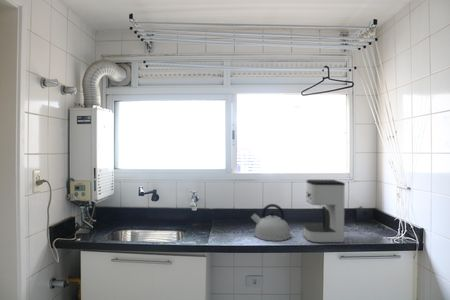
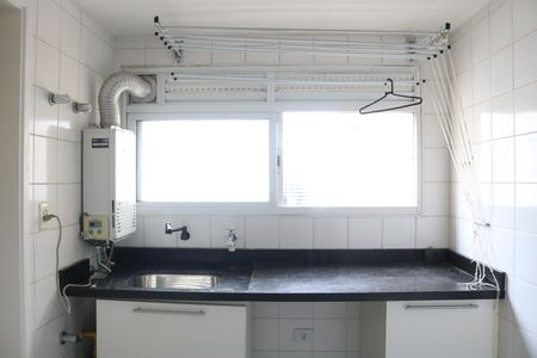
- kettle [250,203,292,242]
- coffee maker [302,179,346,244]
